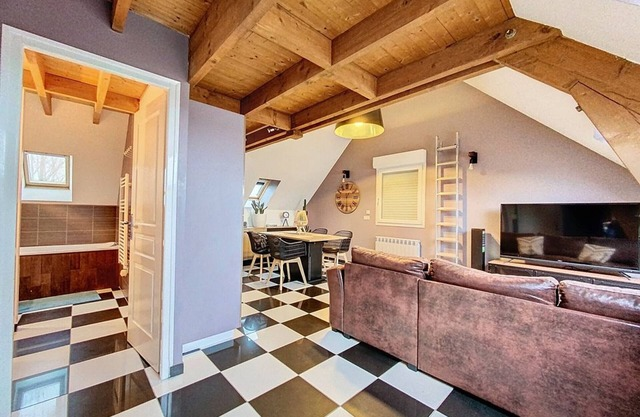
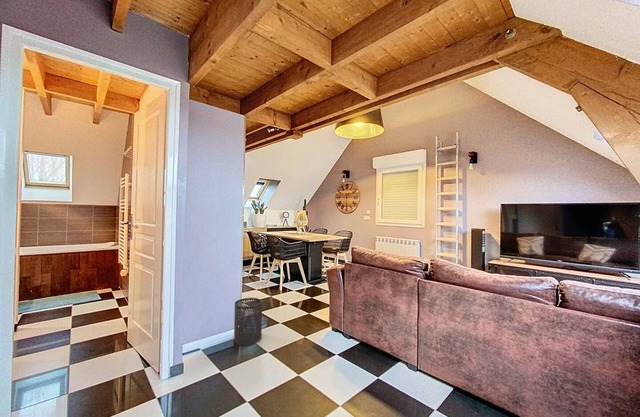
+ trash can [233,297,263,347]
